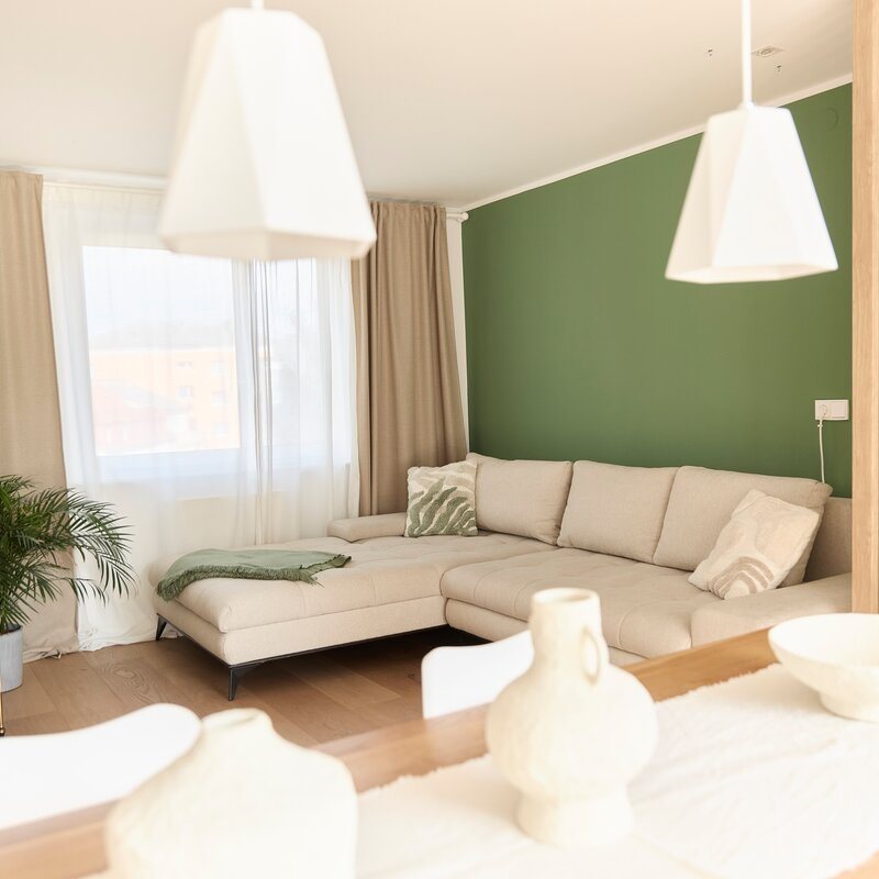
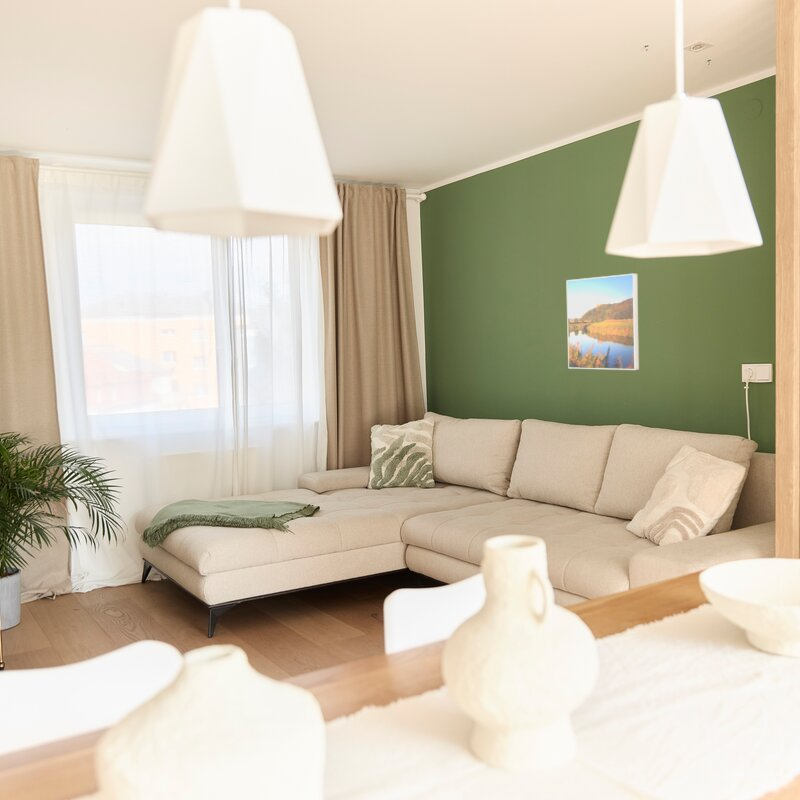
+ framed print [565,273,640,371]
